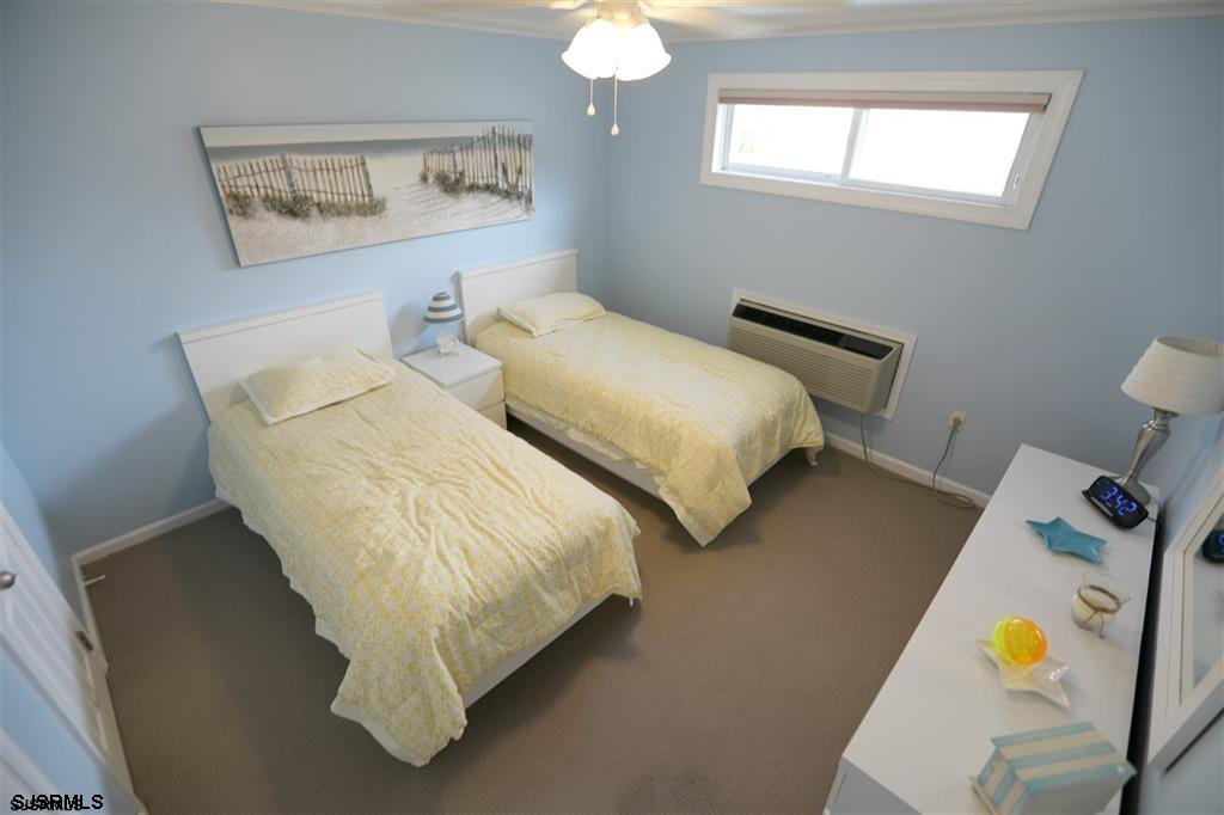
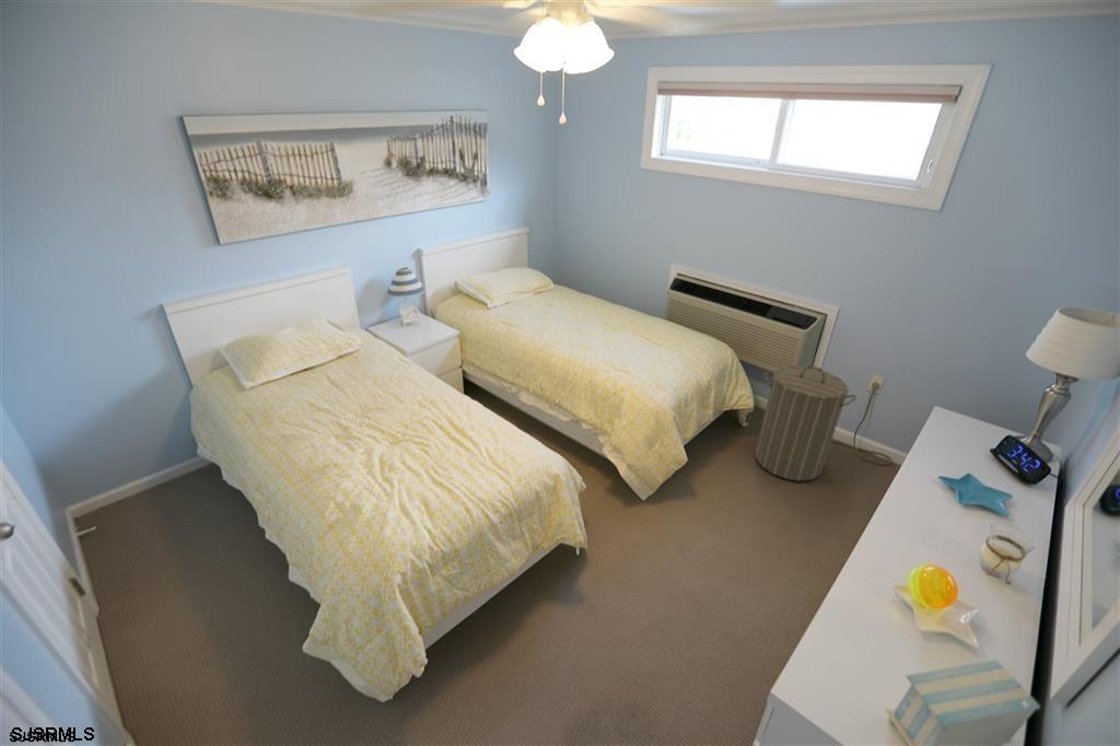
+ laundry hamper [754,364,858,482]
